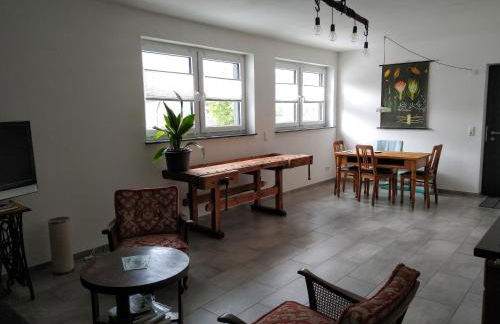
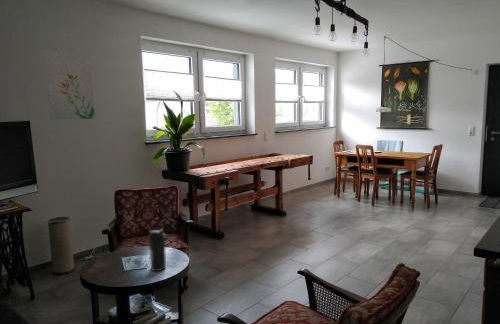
+ water bottle [147,228,167,272]
+ wall art [43,49,97,121]
